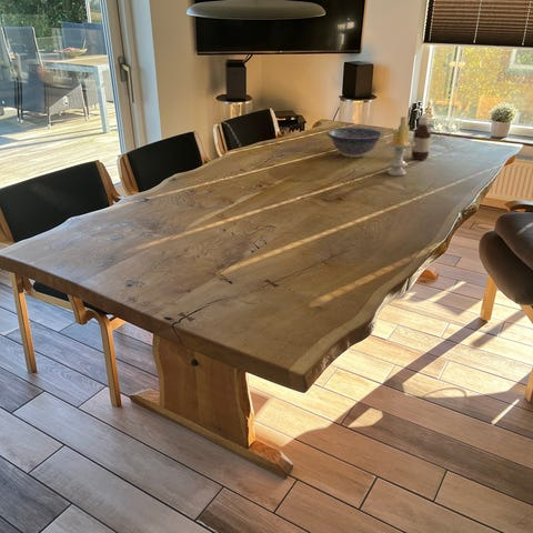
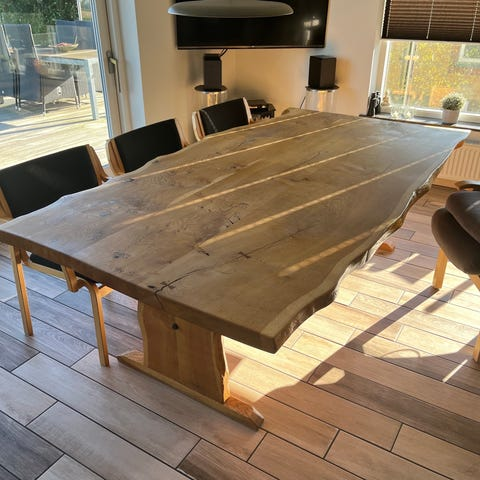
- bottle [410,114,432,161]
- decorative bowl [325,127,385,159]
- candle [384,115,415,177]
